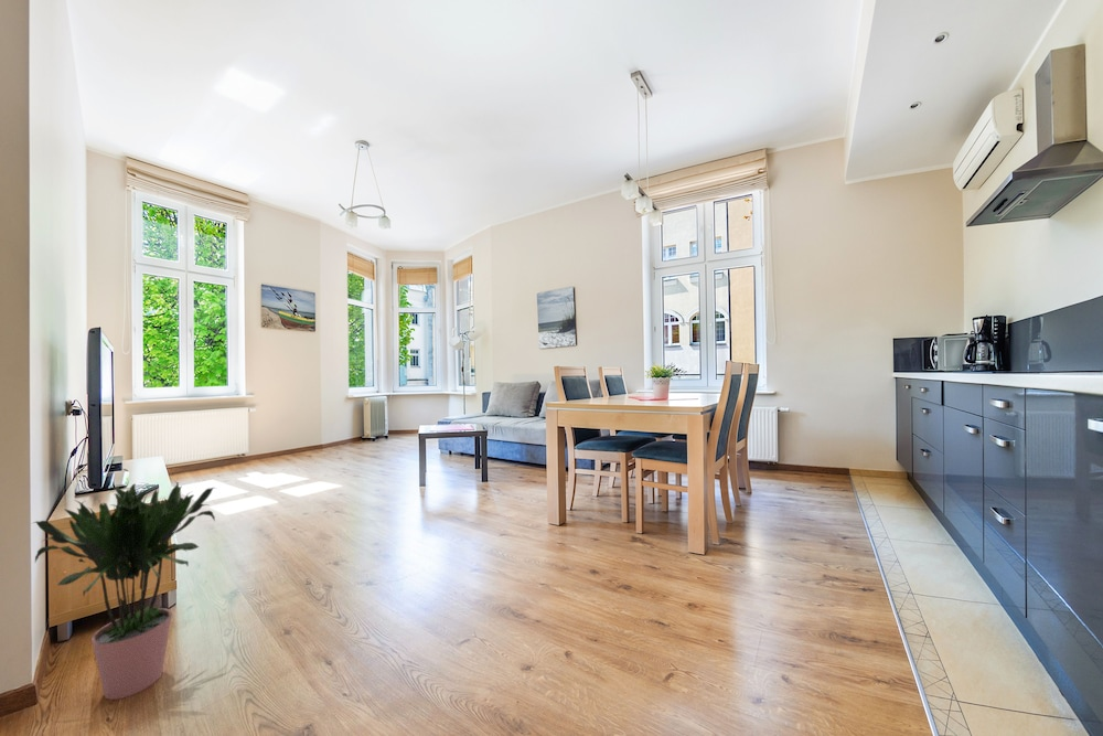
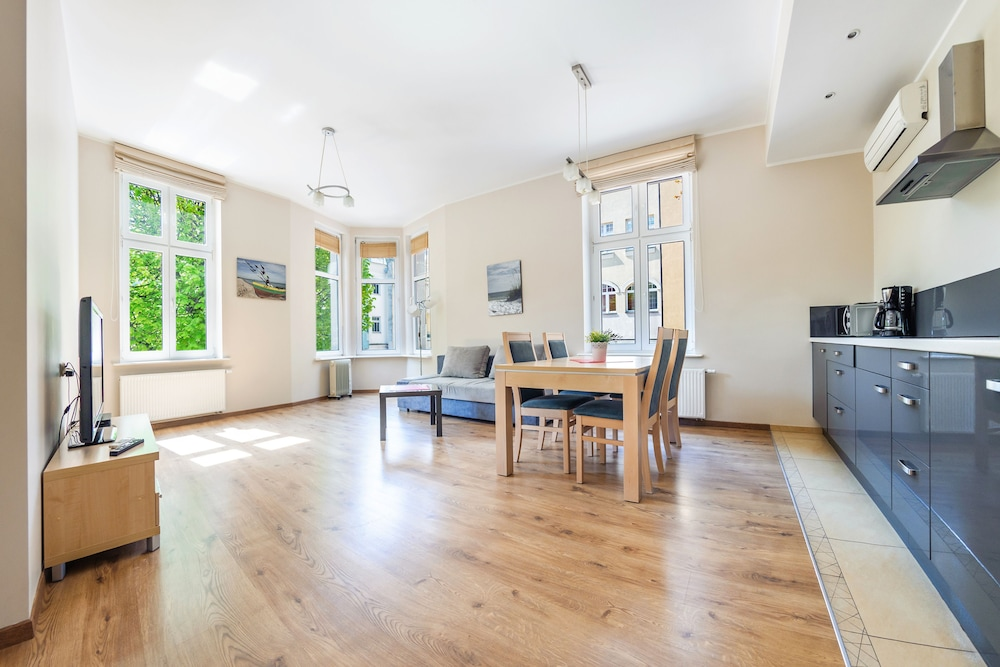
- potted plant [30,481,218,701]
